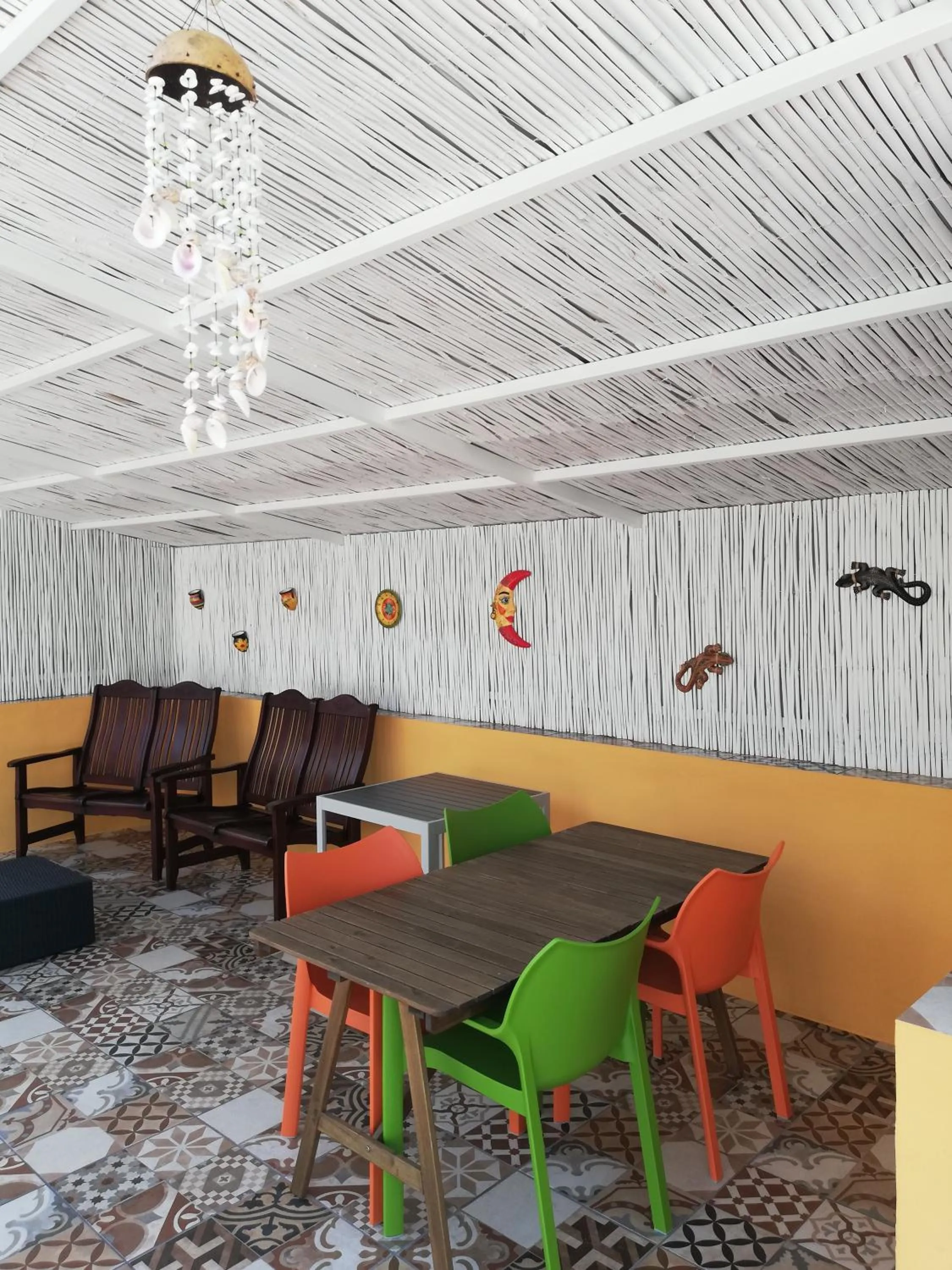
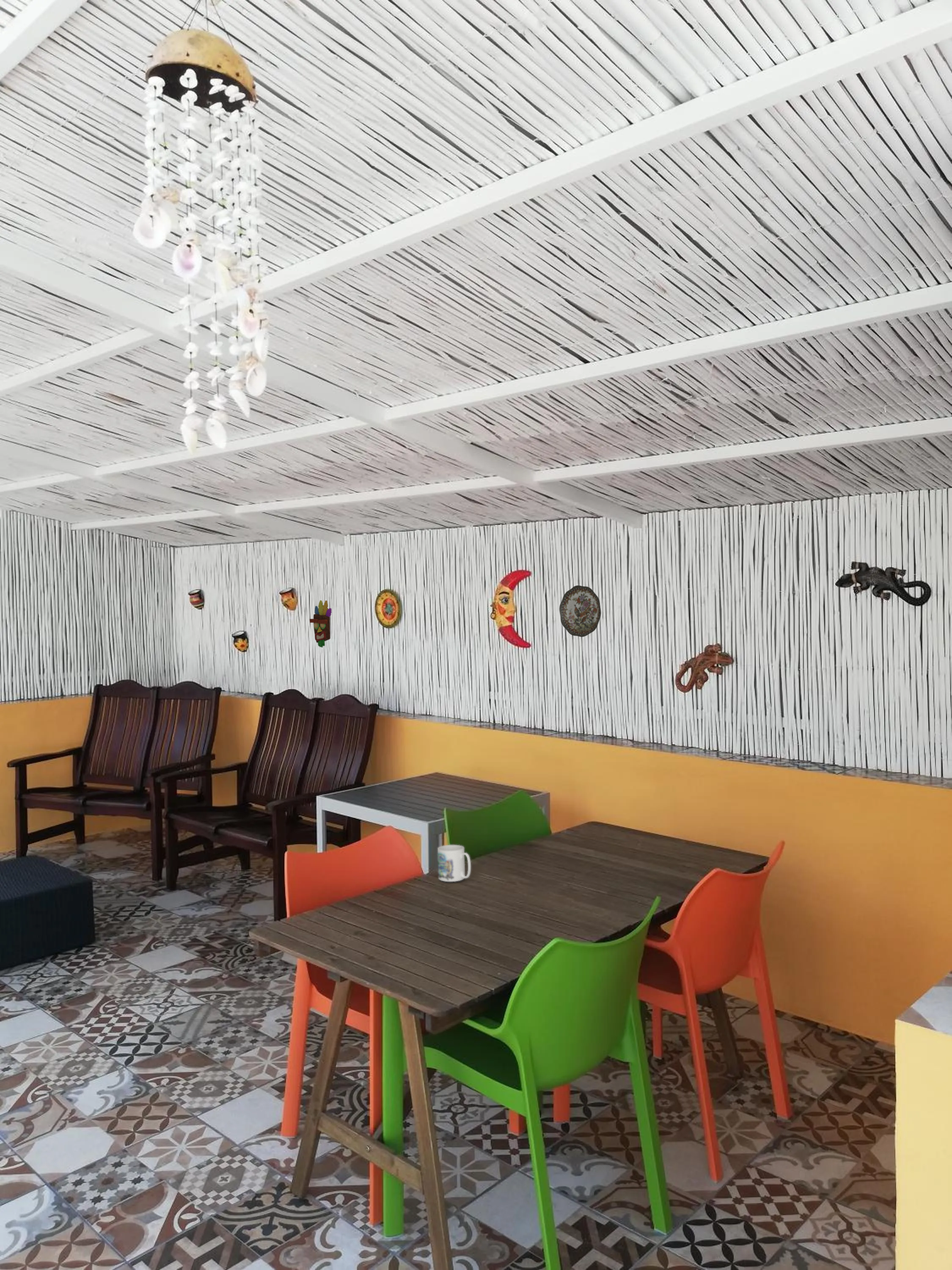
+ mug [437,845,471,882]
+ decorative mask [309,600,332,648]
+ decorative plate [559,585,602,638]
